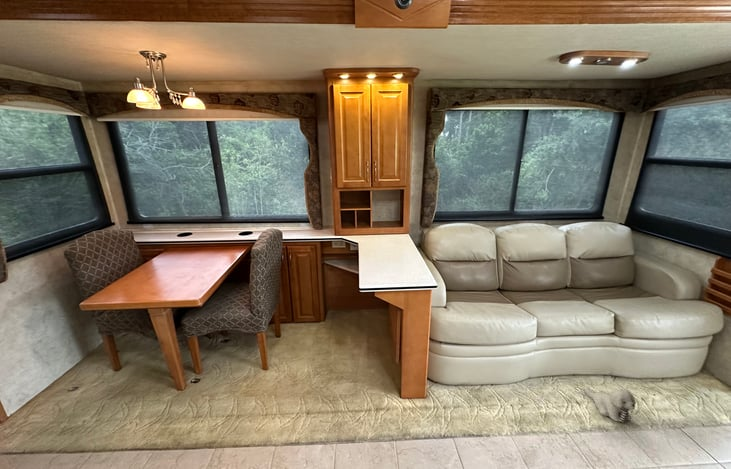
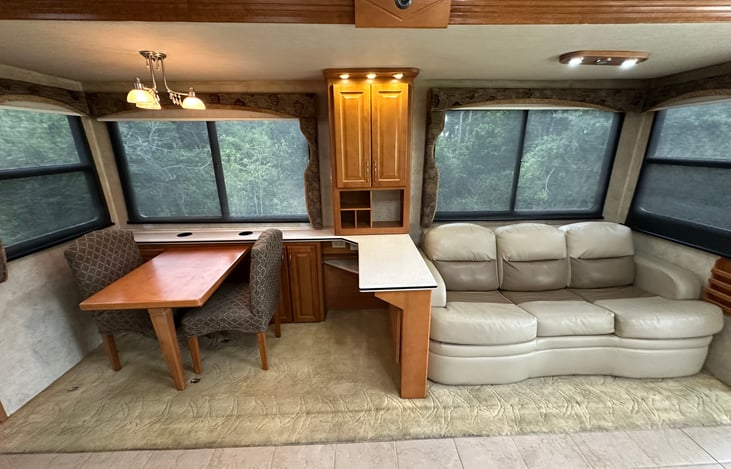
- plush toy [584,385,637,424]
